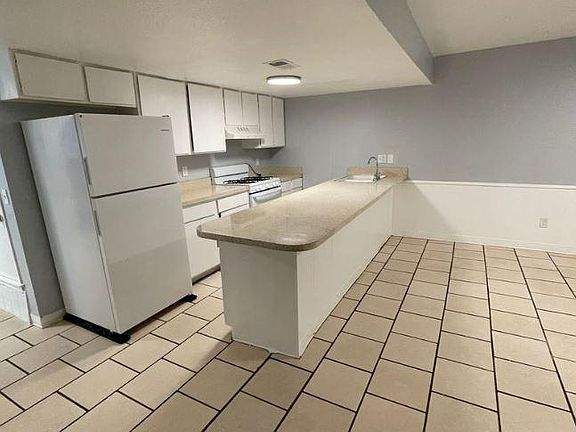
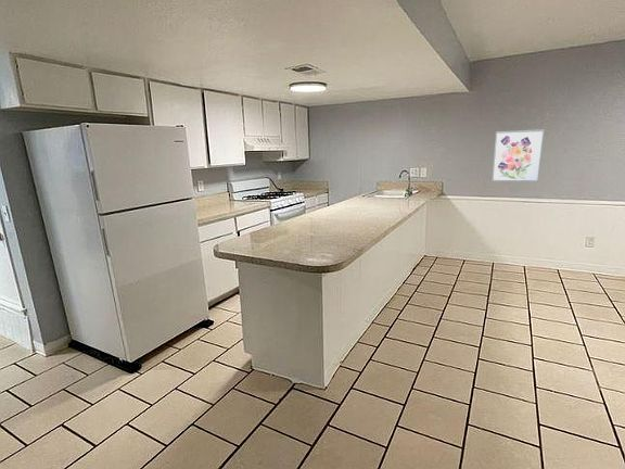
+ wall art [490,128,546,183]
